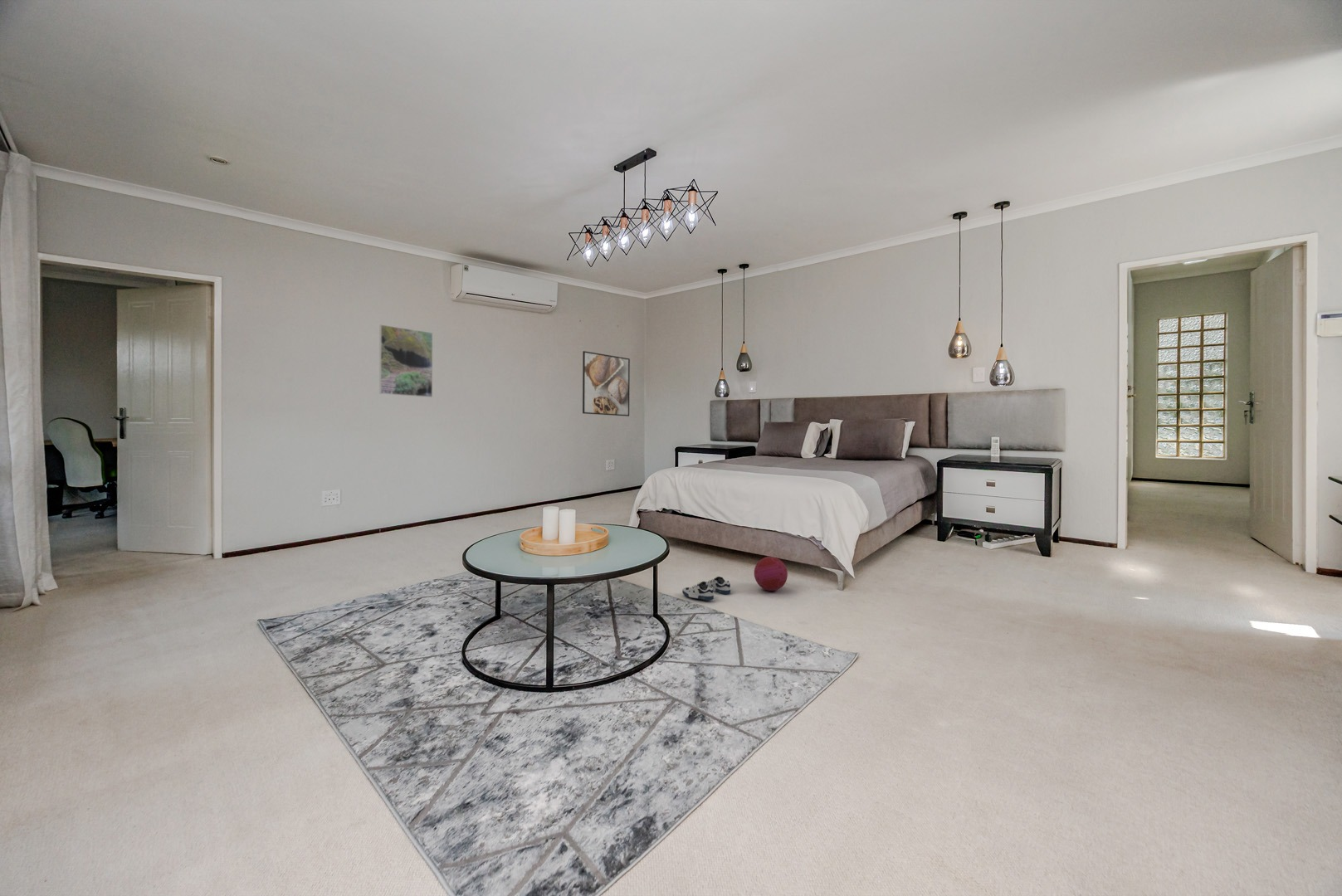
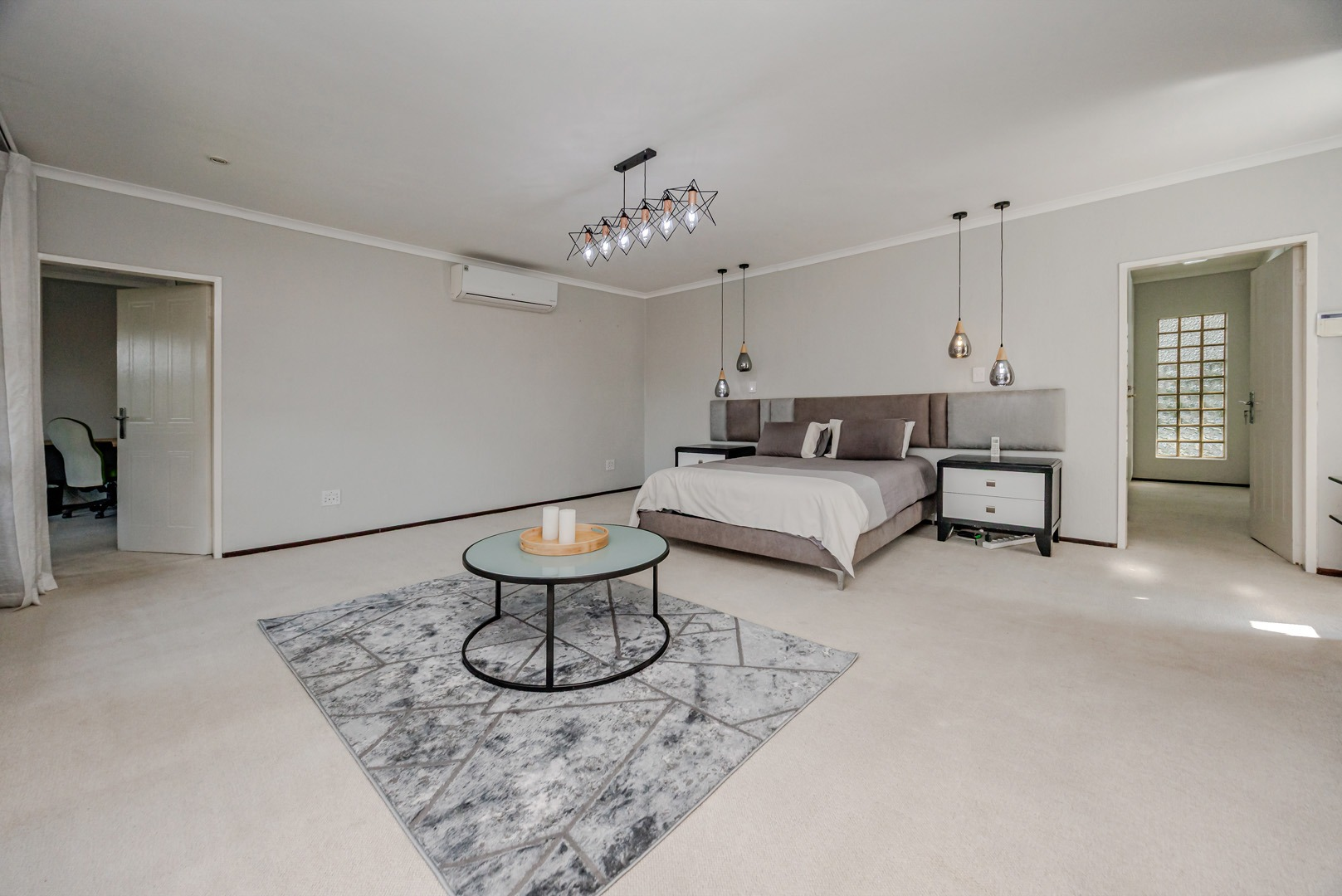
- ball [754,556,788,592]
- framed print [582,350,631,417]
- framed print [378,324,433,398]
- shoe [681,576,731,601]
